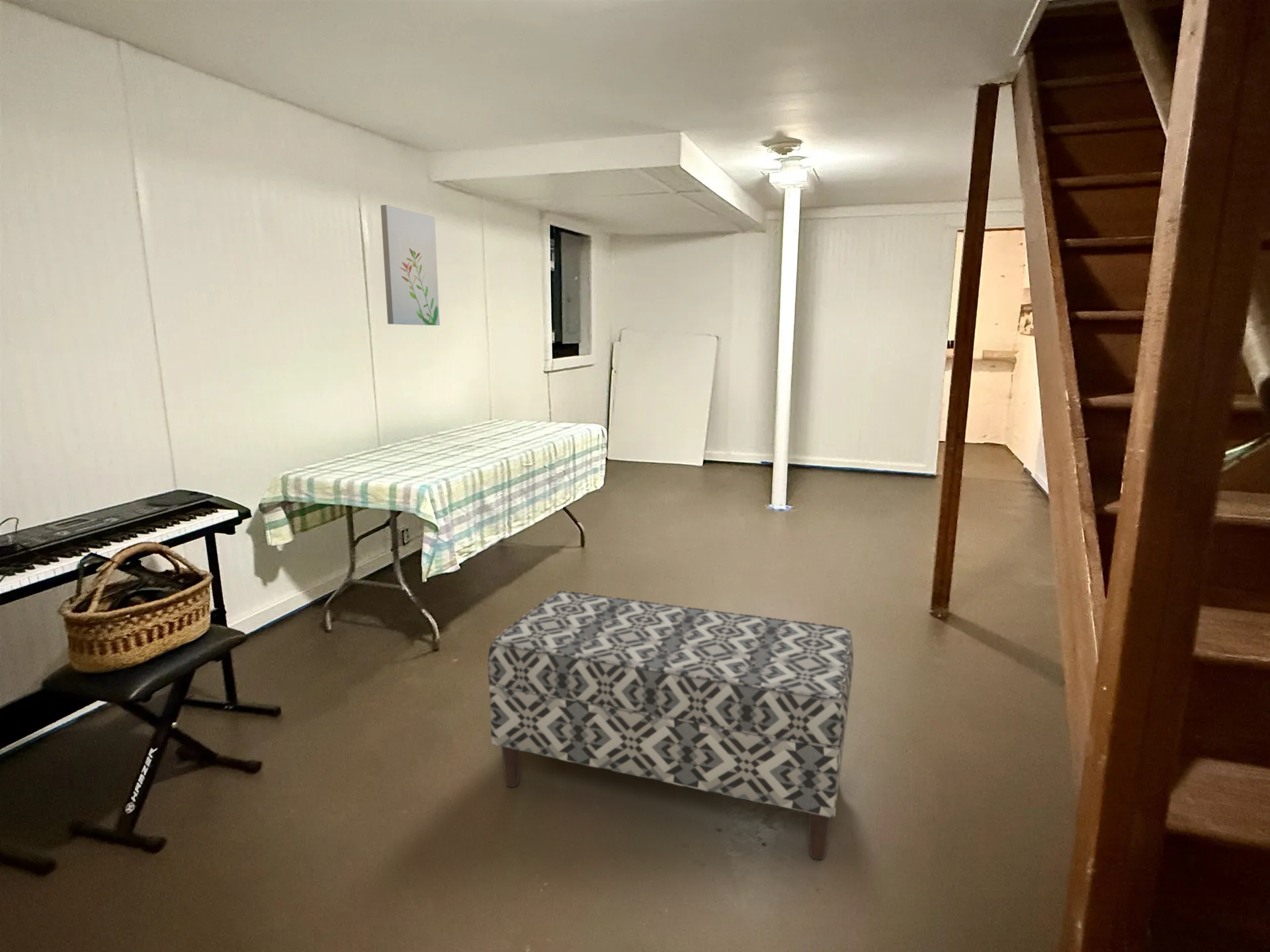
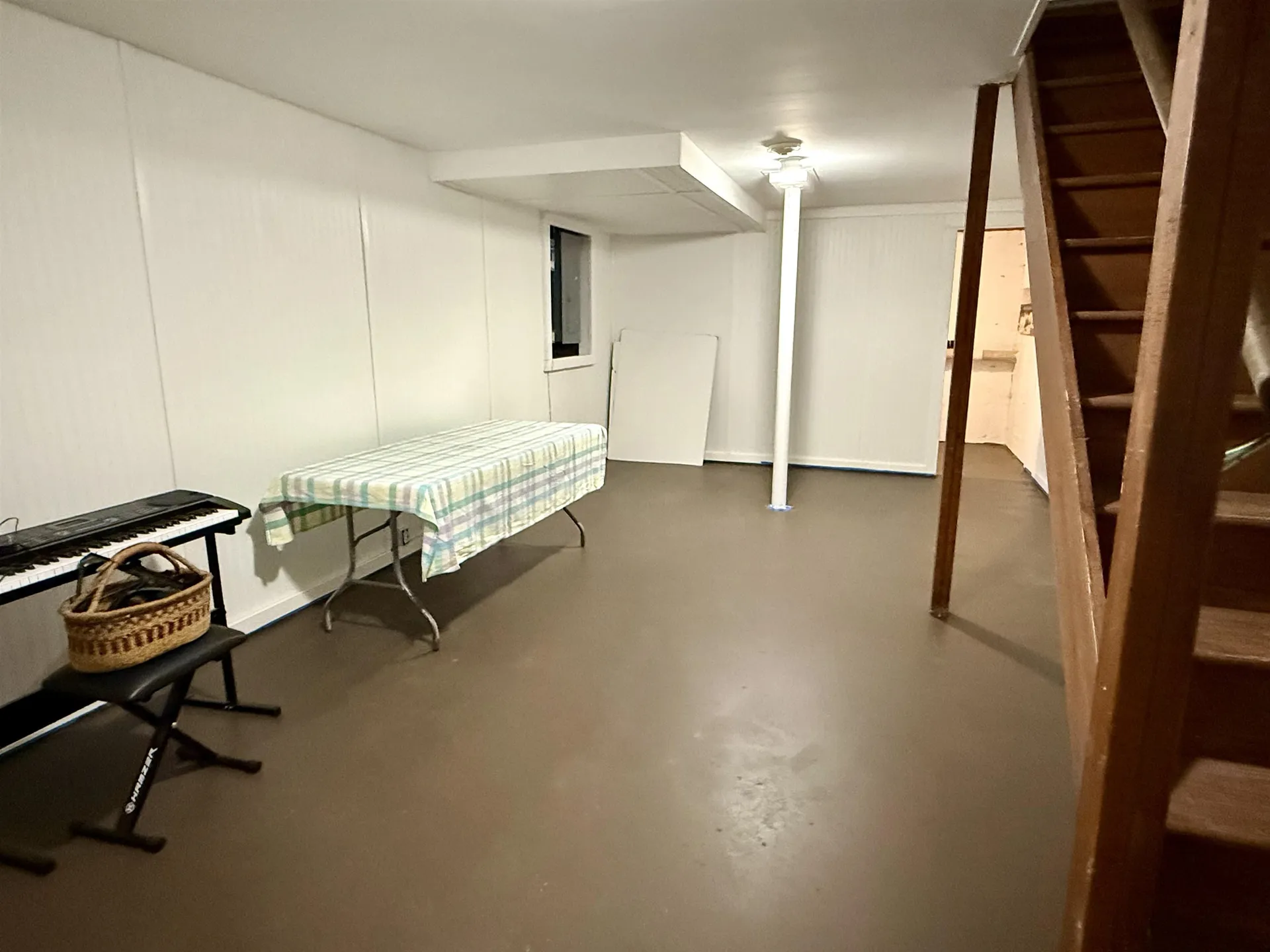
- wall art [380,204,441,326]
- bench [487,590,854,860]
